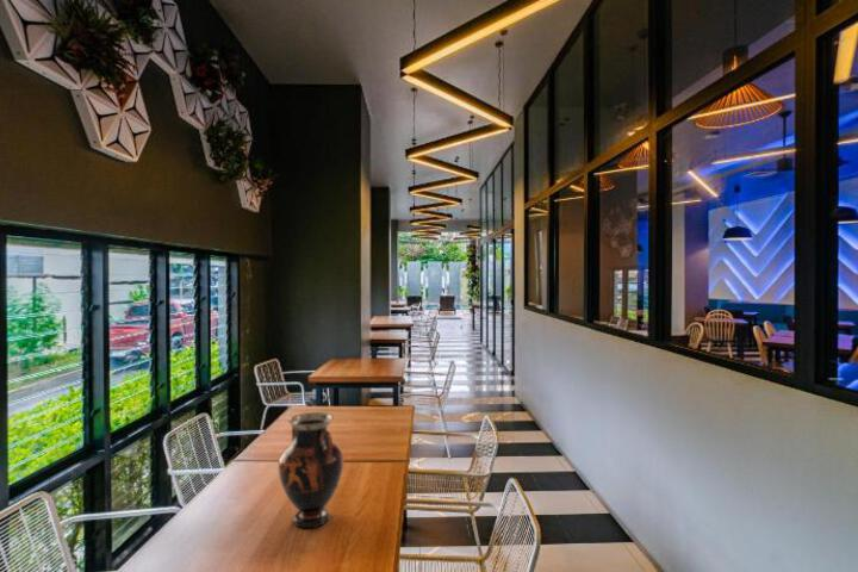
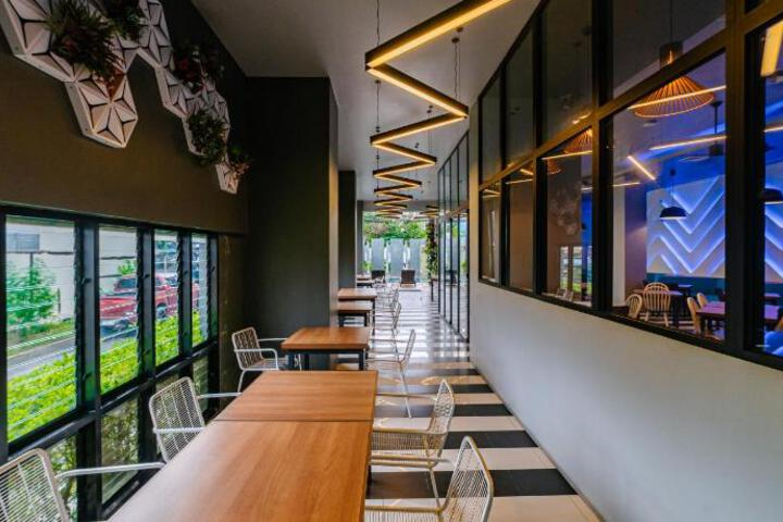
- vase [276,411,344,529]
